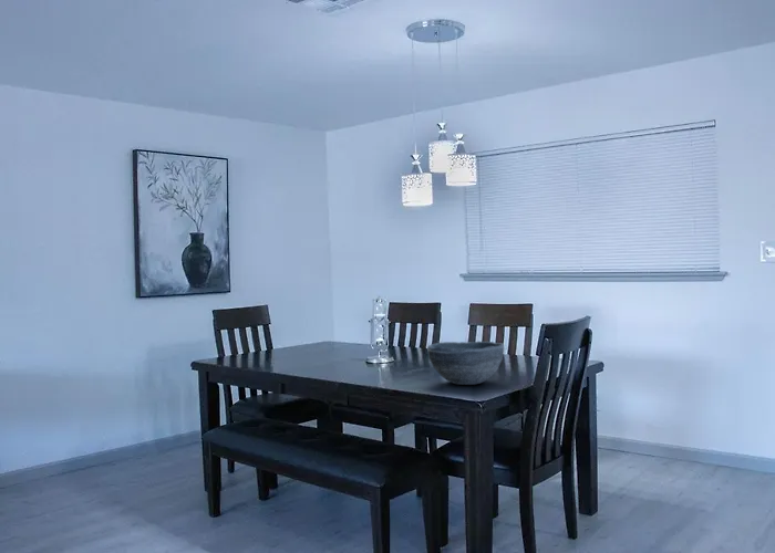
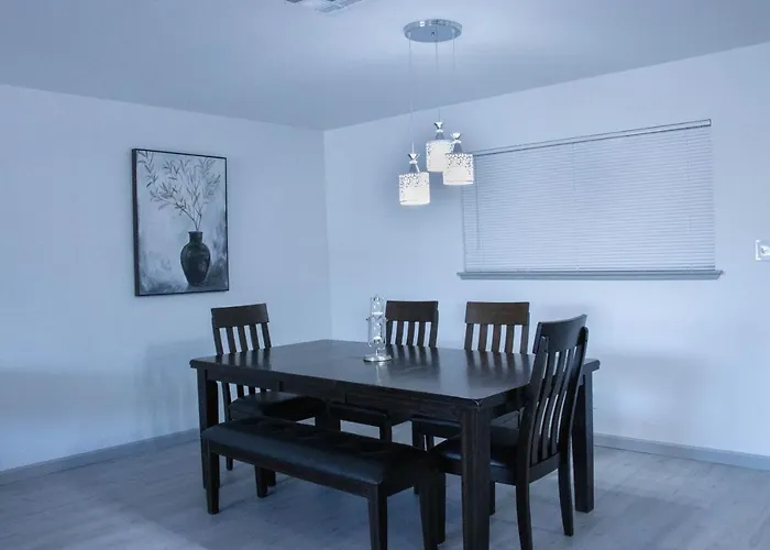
- bowl [426,341,505,386]
